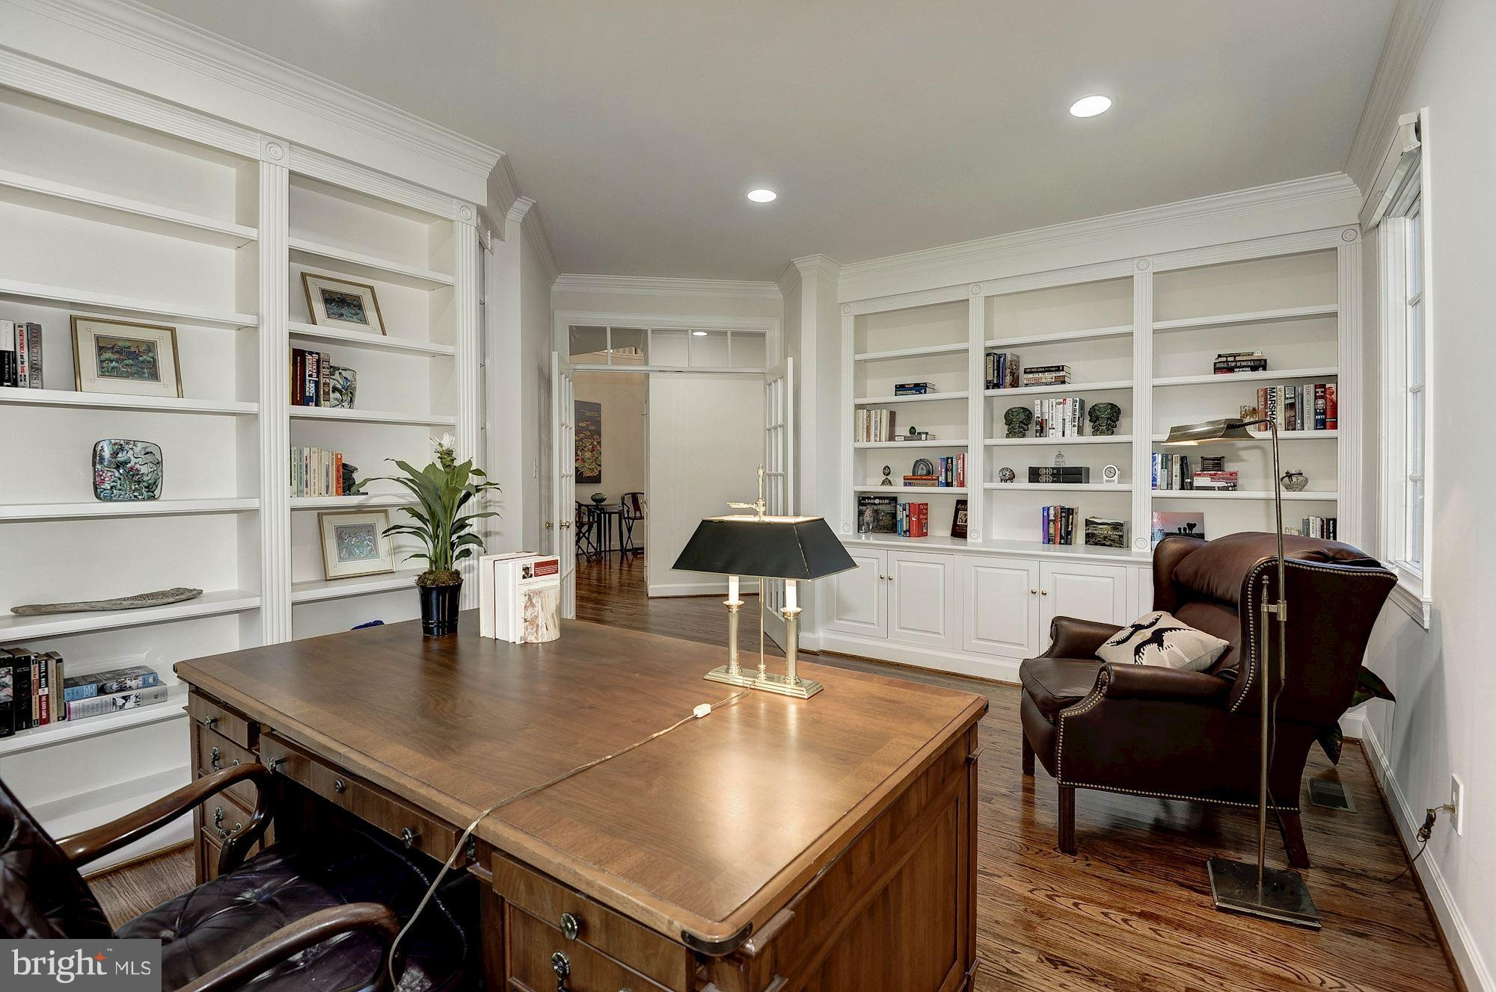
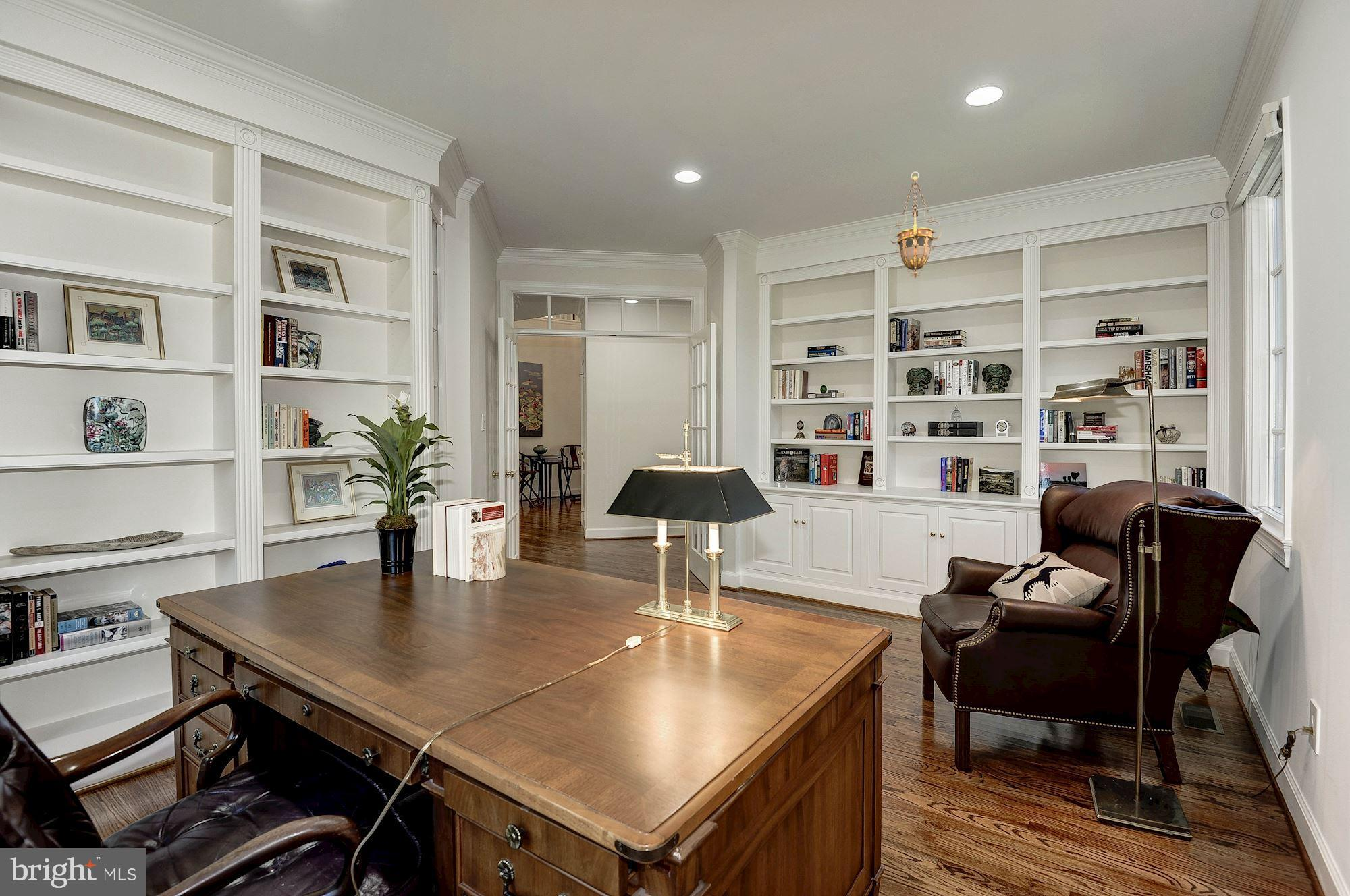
+ hanging lantern [889,171,942,279]
